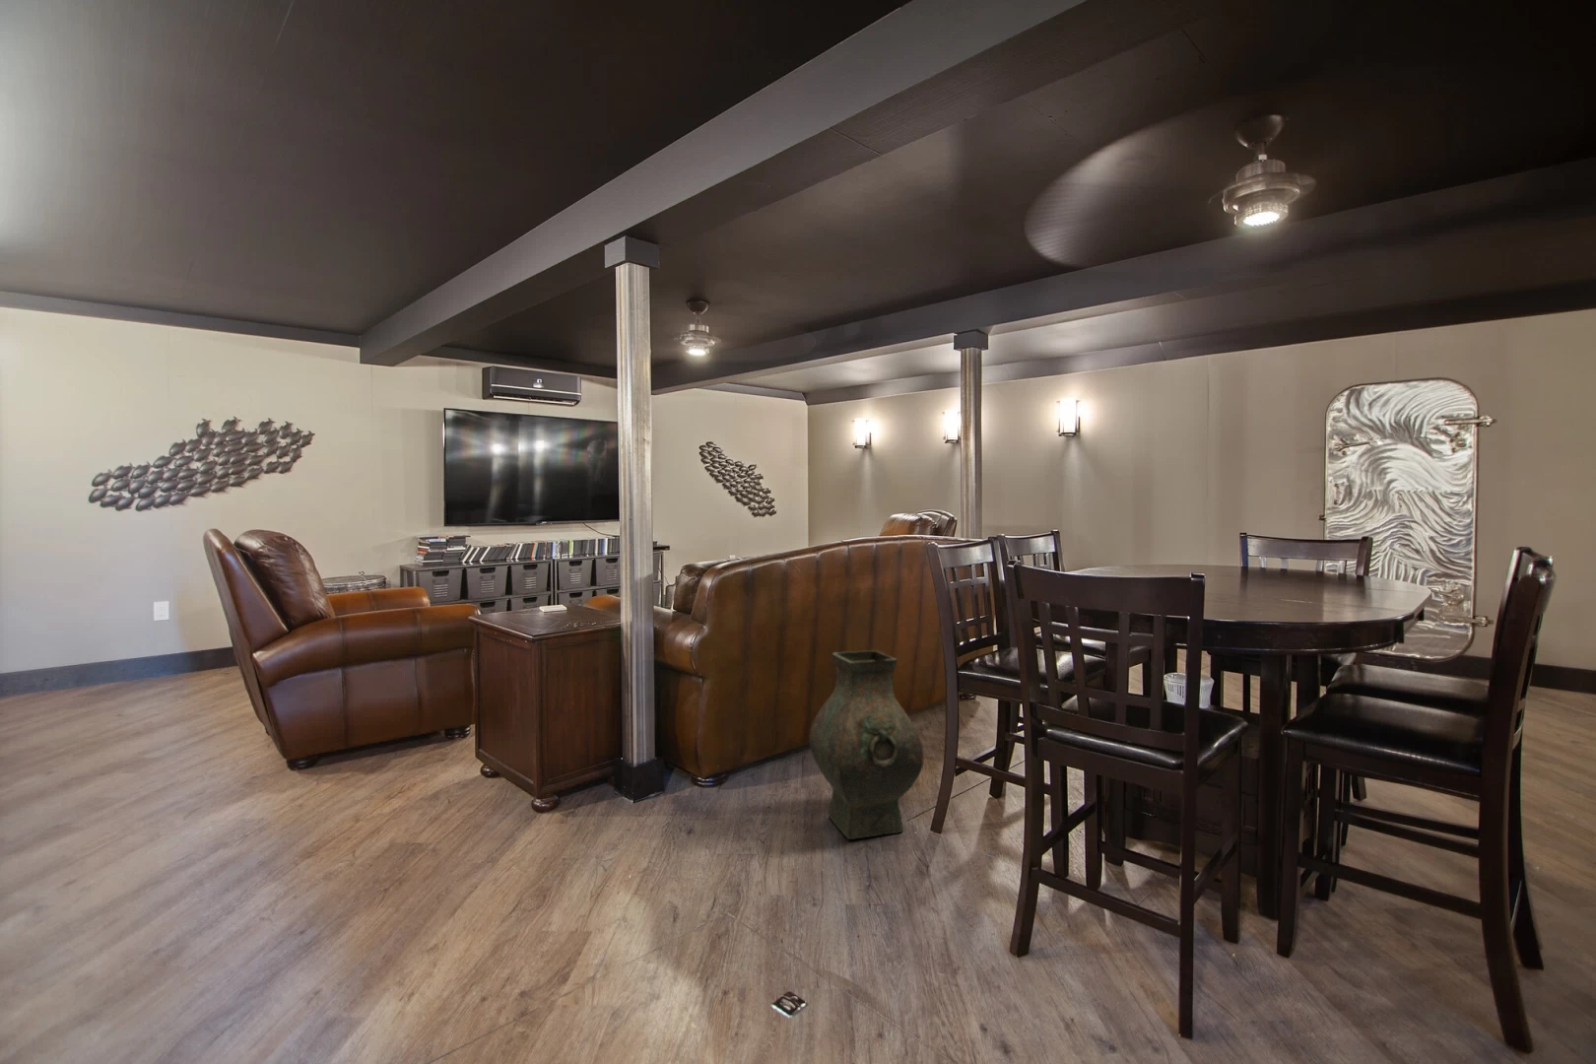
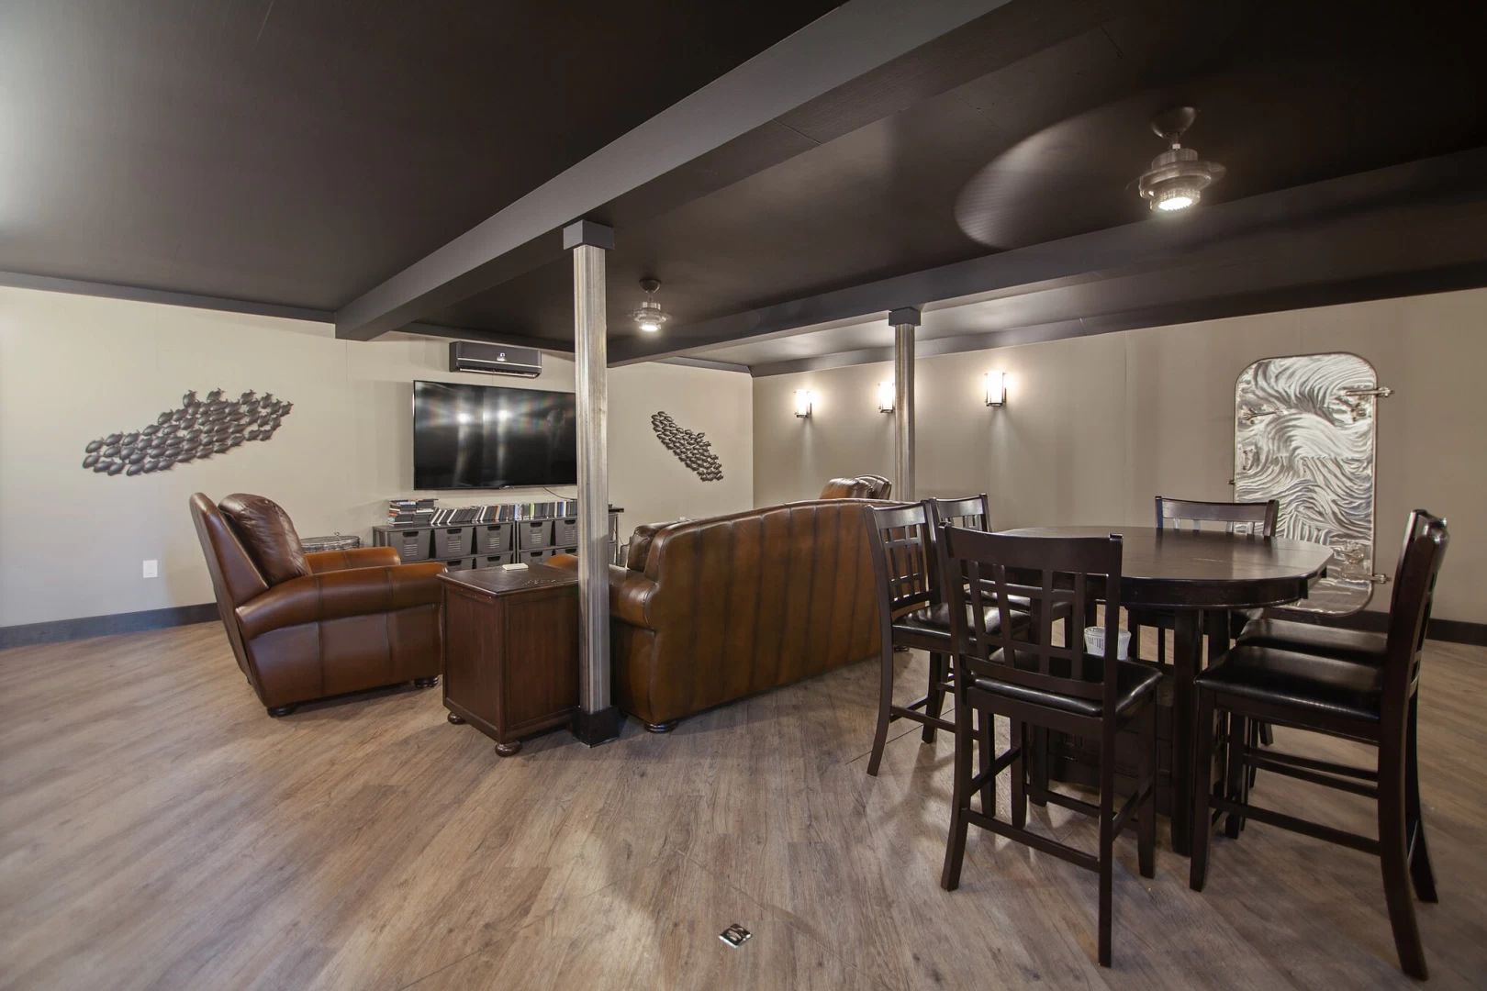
- vase [809,650,924,841]
